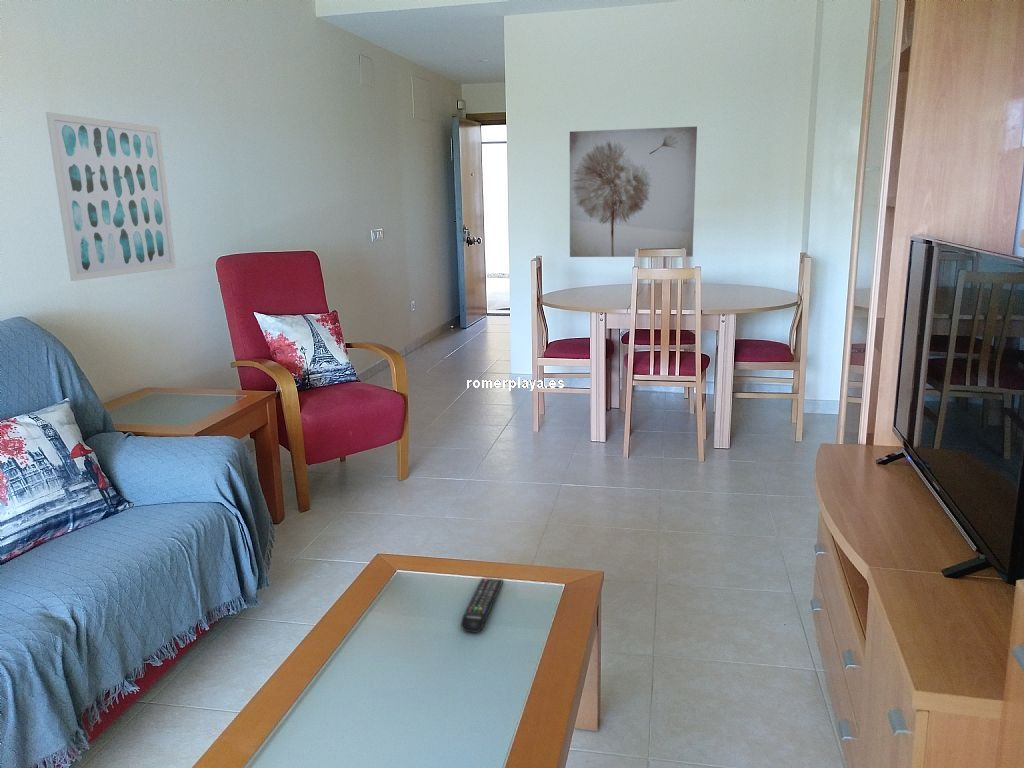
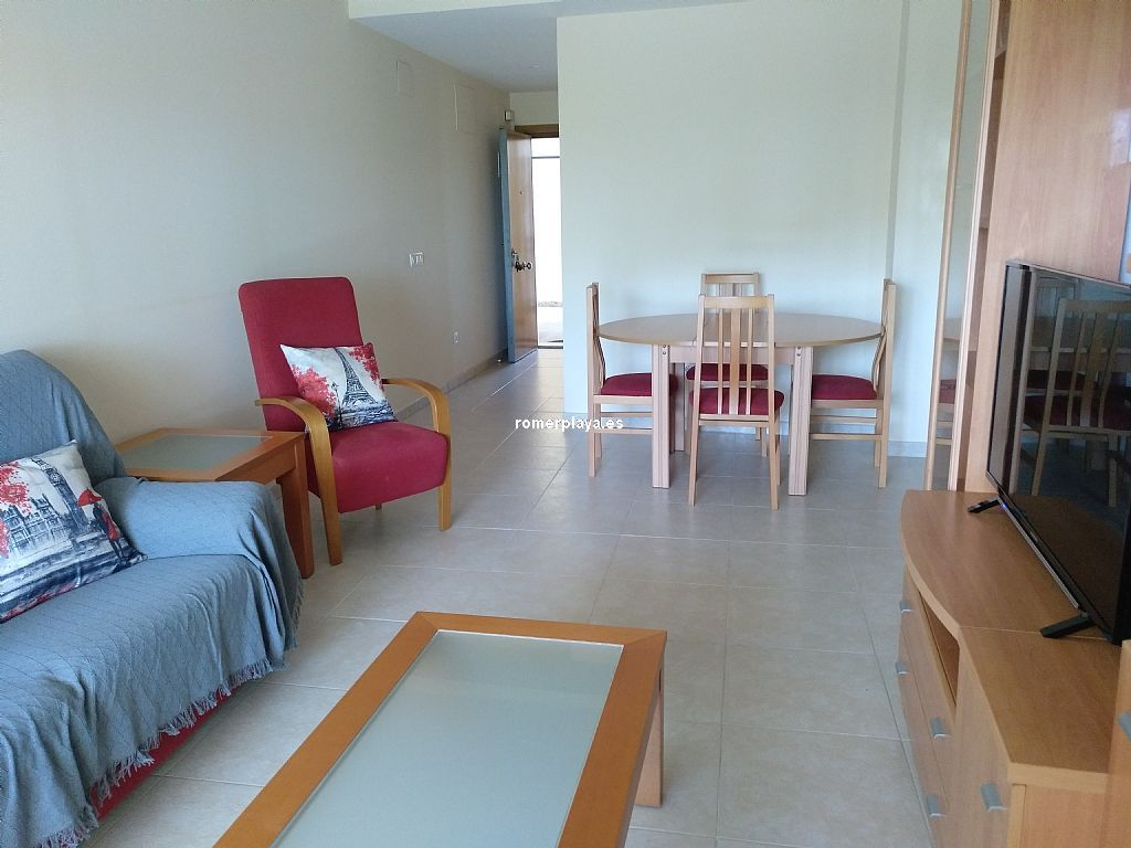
- remote control [460,577,504,634]
- wall art [45,111,177,282]
- wall art [569,125,698,258]
